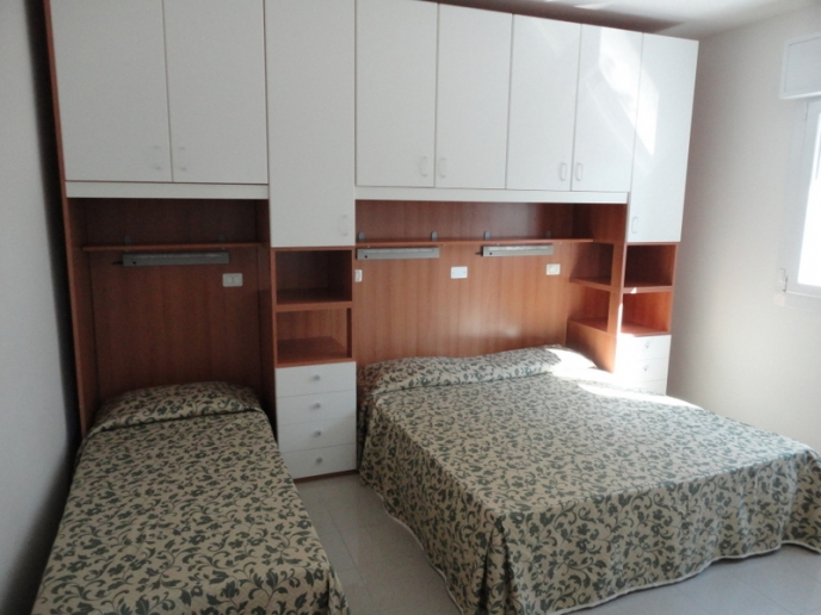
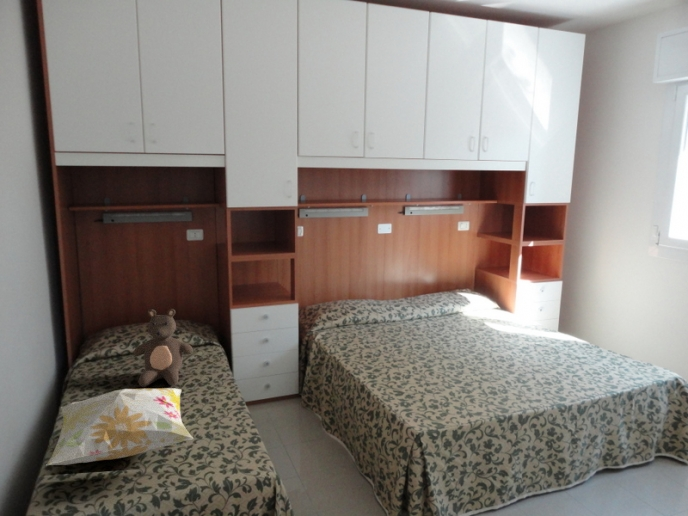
+ teddy bear [132,308,194,388]
+ decorative pillow [45,387,195,467]
